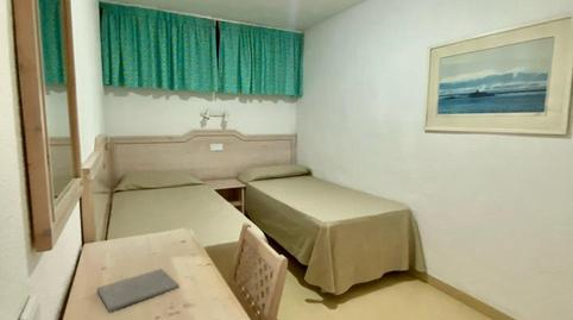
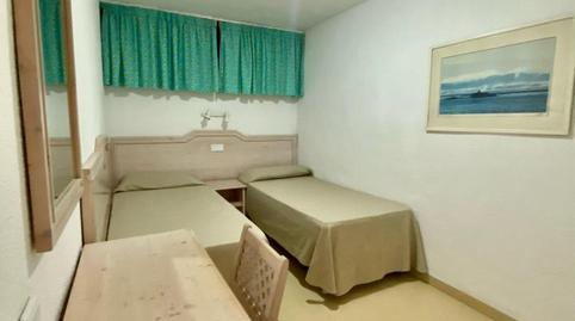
- notepad [95,268,181,313]
